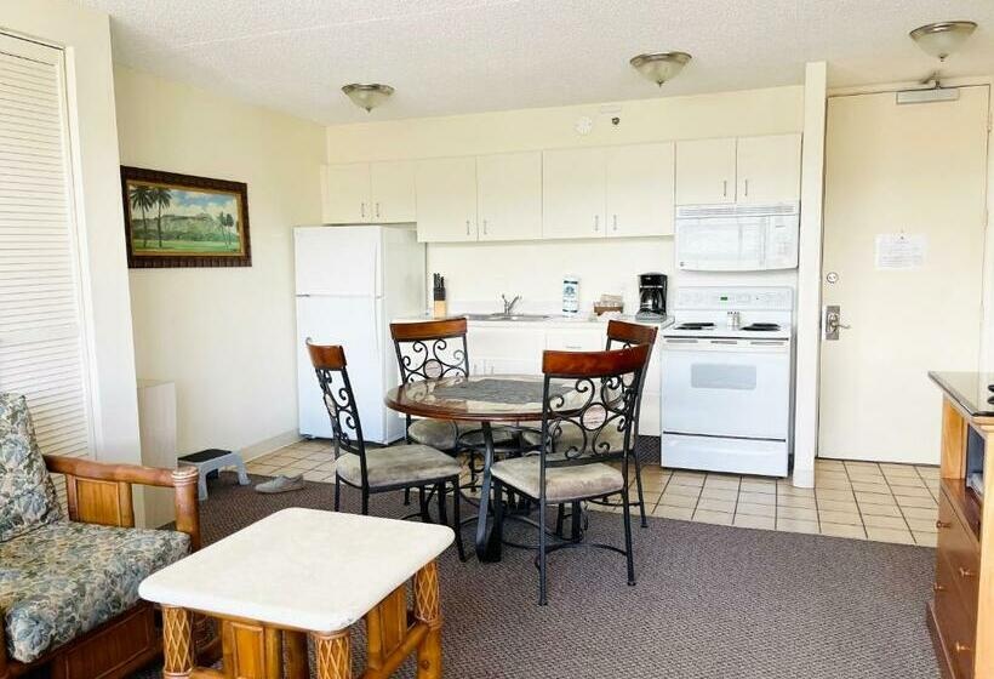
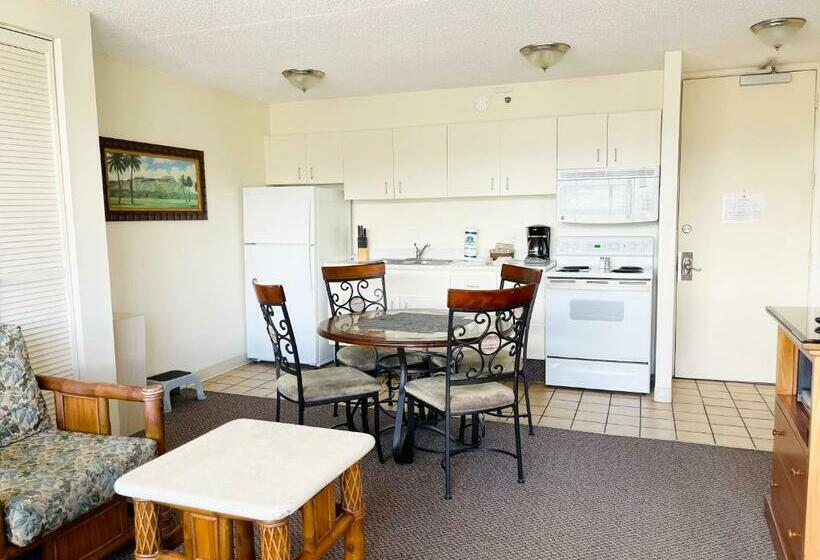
- shoe [255,473,307,495]
